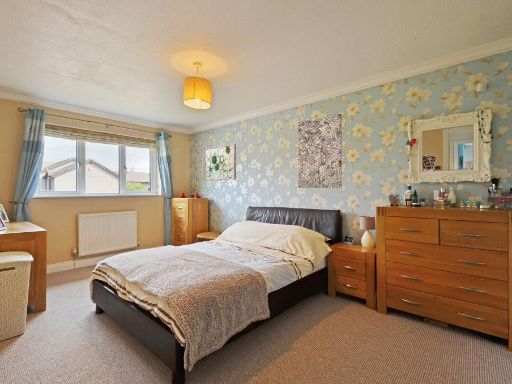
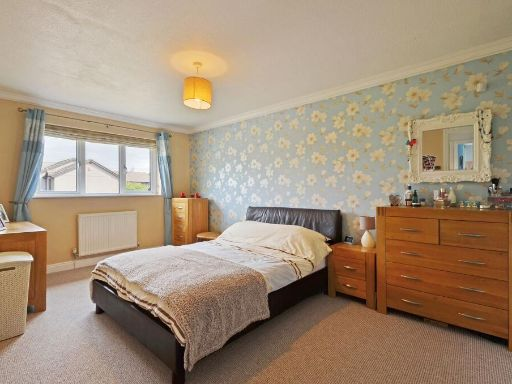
- wall art [203,143,237,181]
- wall art [297,113,343,189]
